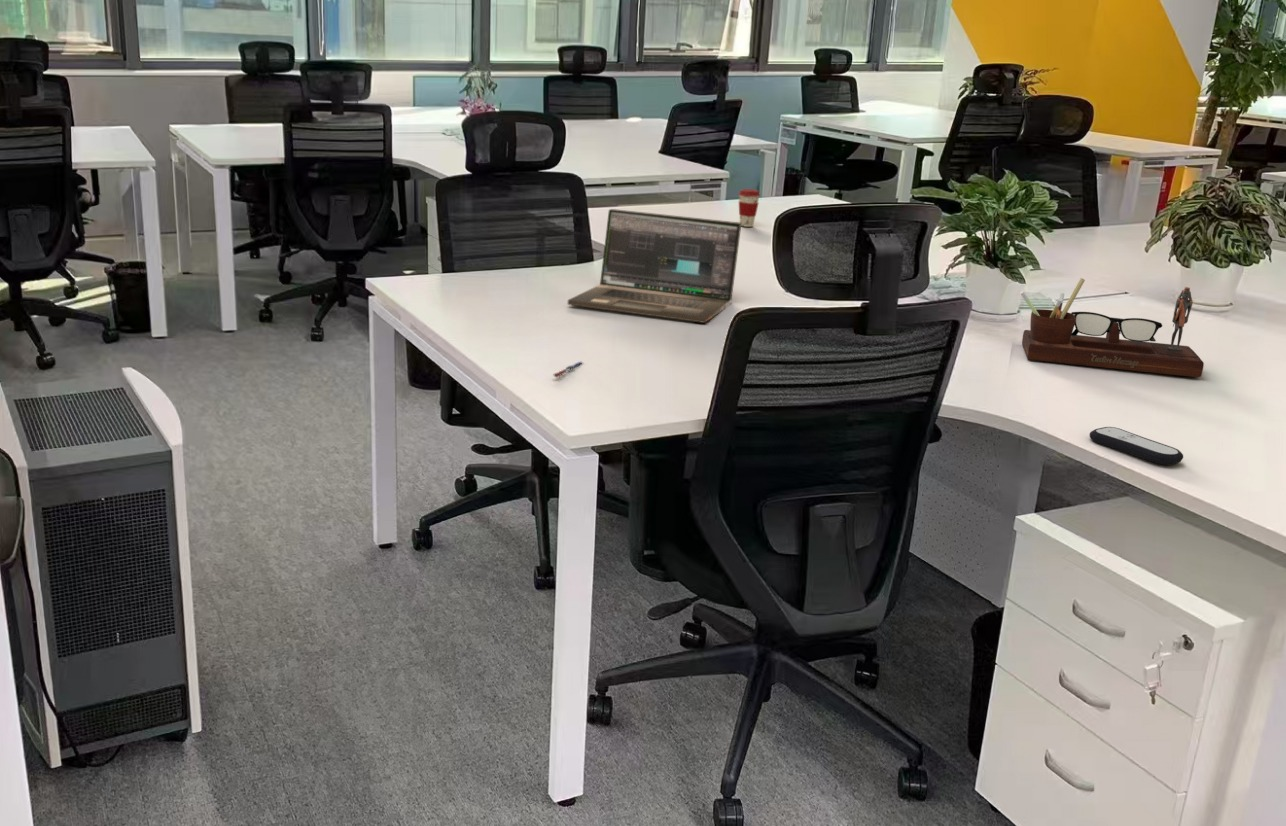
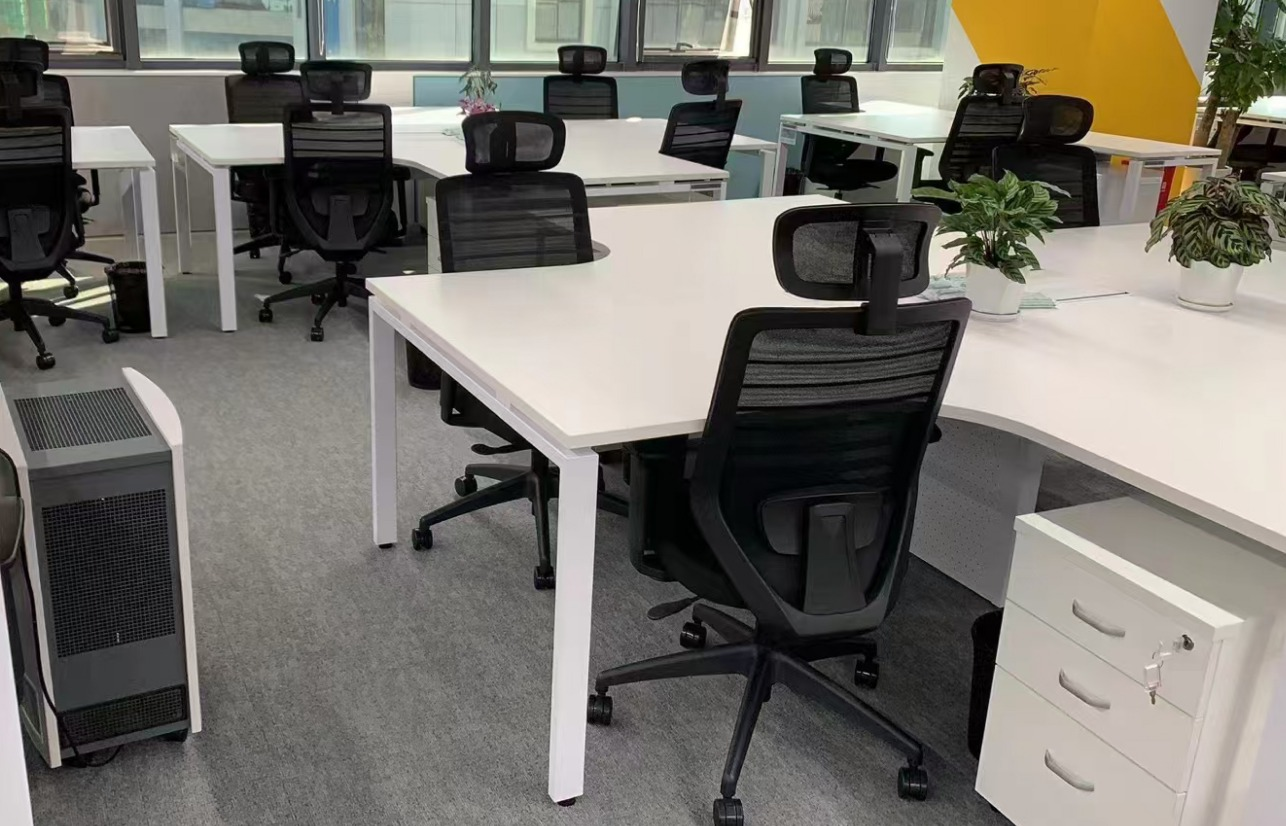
- remote control [1089,426,1184,466]
- desk organizer [1019,277,1205,378]
- pen [553,360,583,378]
- coffee cup [737,188,761,228]
- laptop [567,208,742,324]
